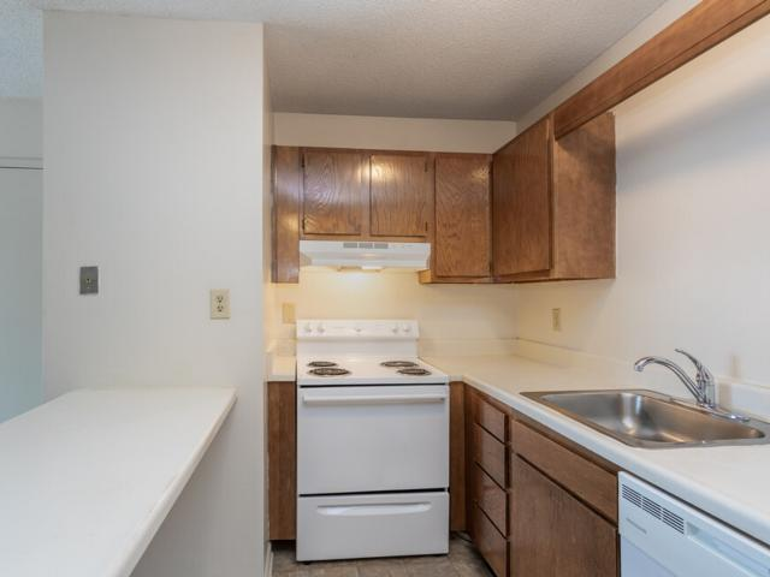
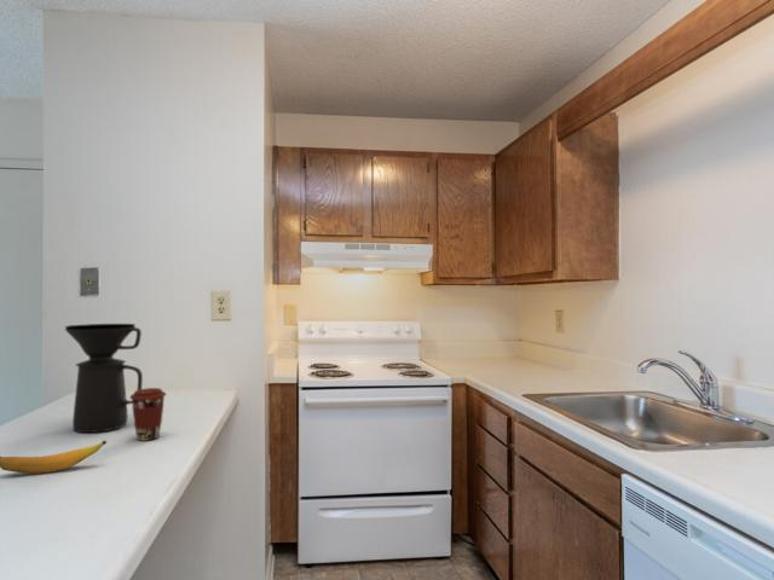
+ coffee maker [64,323,144,434]
+ banana [0,440,108,475]
+ coffee cup [128,387,167,442]
